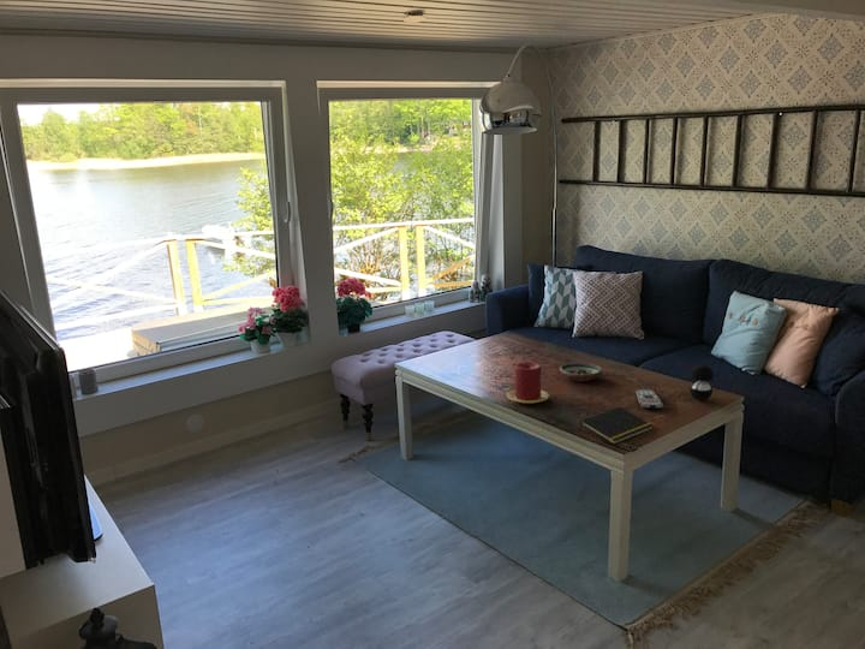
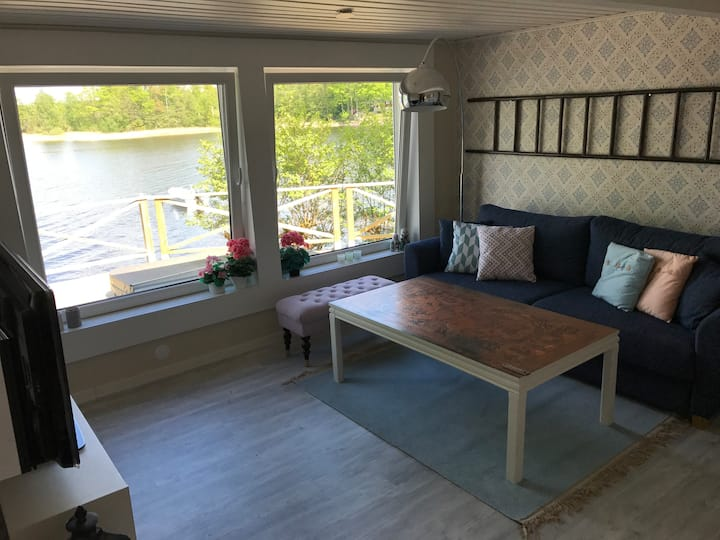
- speaker [688,364,715,401]
- notepad [578,406,655,446]
- candle [506,362,550,405]
- remote control [636,388,664,410]
- decorative bowl [559,362,603,383]
